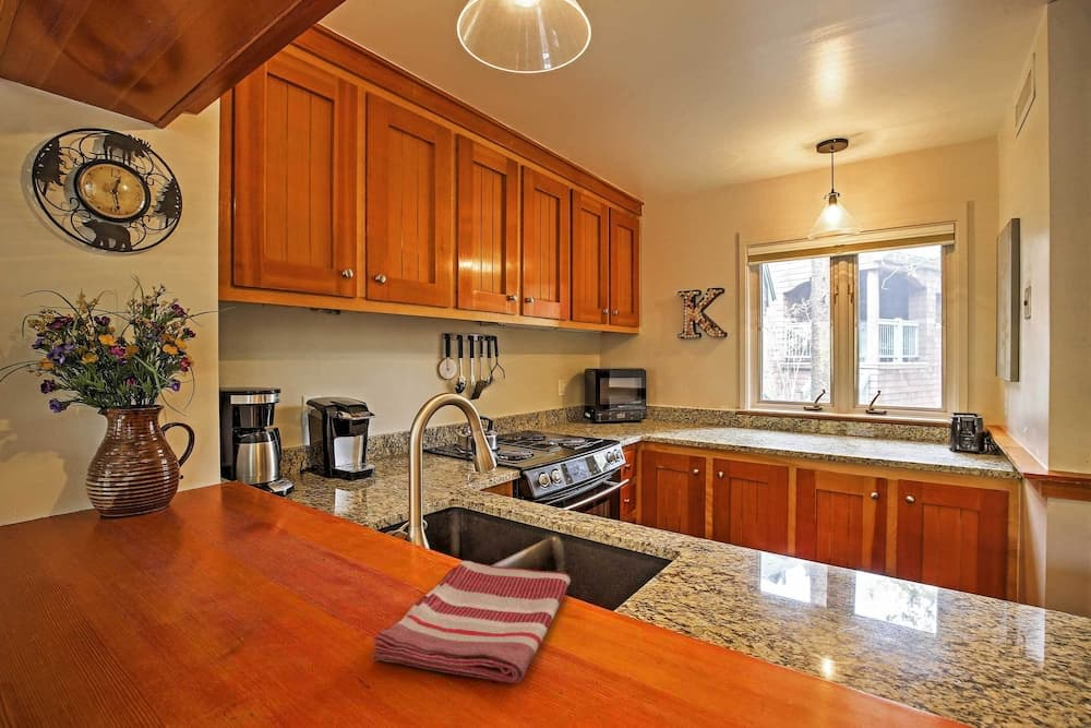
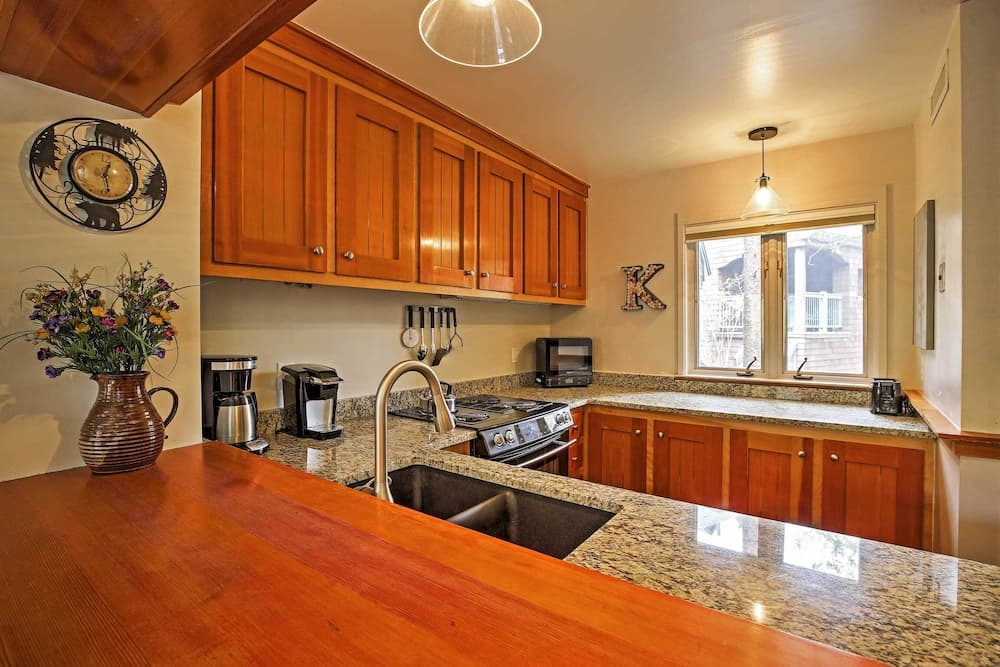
- dish towel [371,560,572,684]
